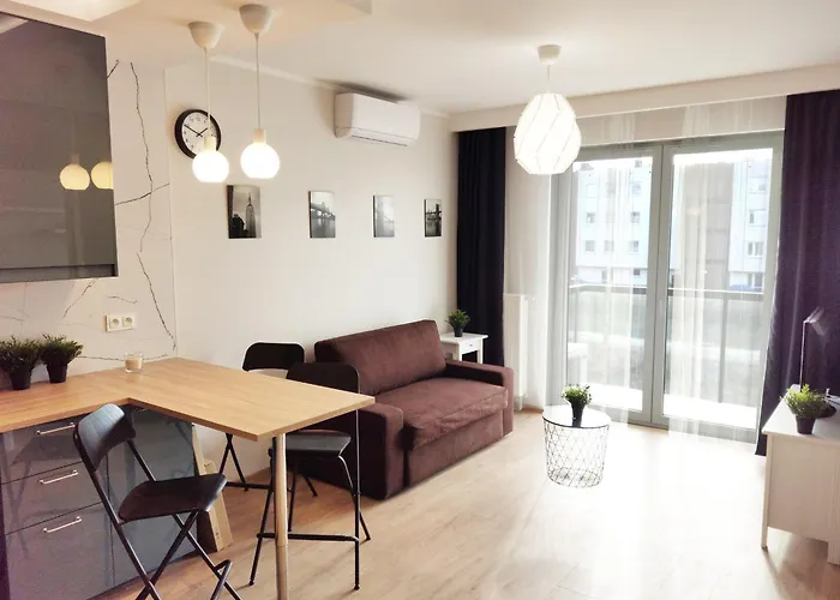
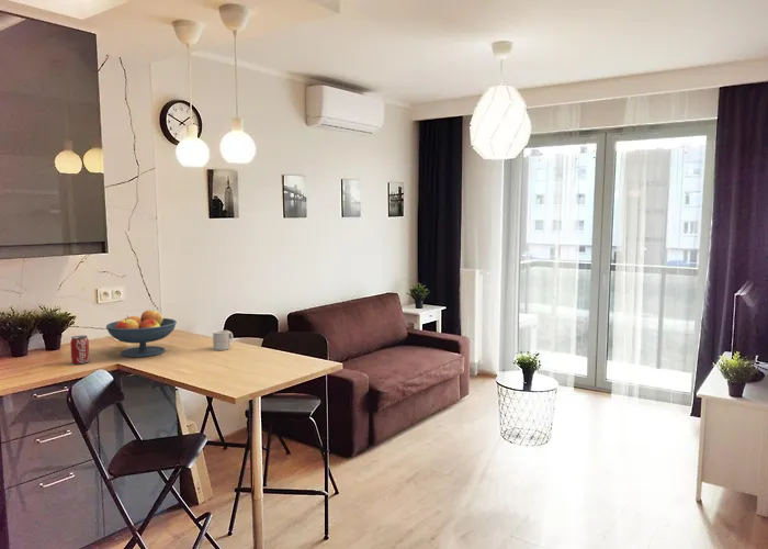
+ fruit bowl [105,310,178,358]
+ mug [212,329,234,351]
+ beverage can [69,335,90,366]
